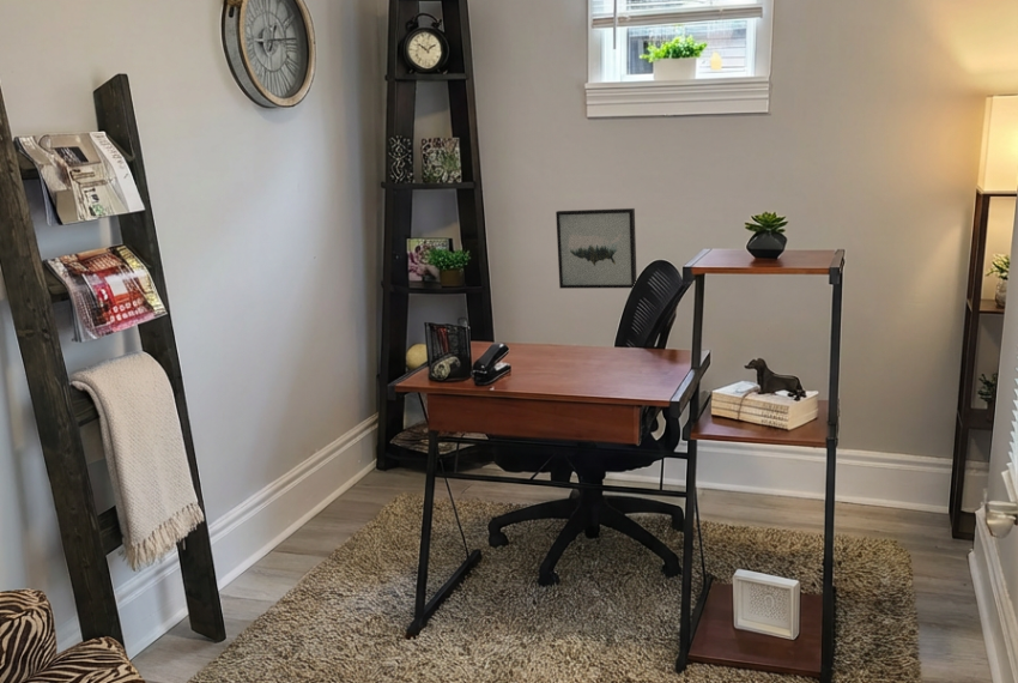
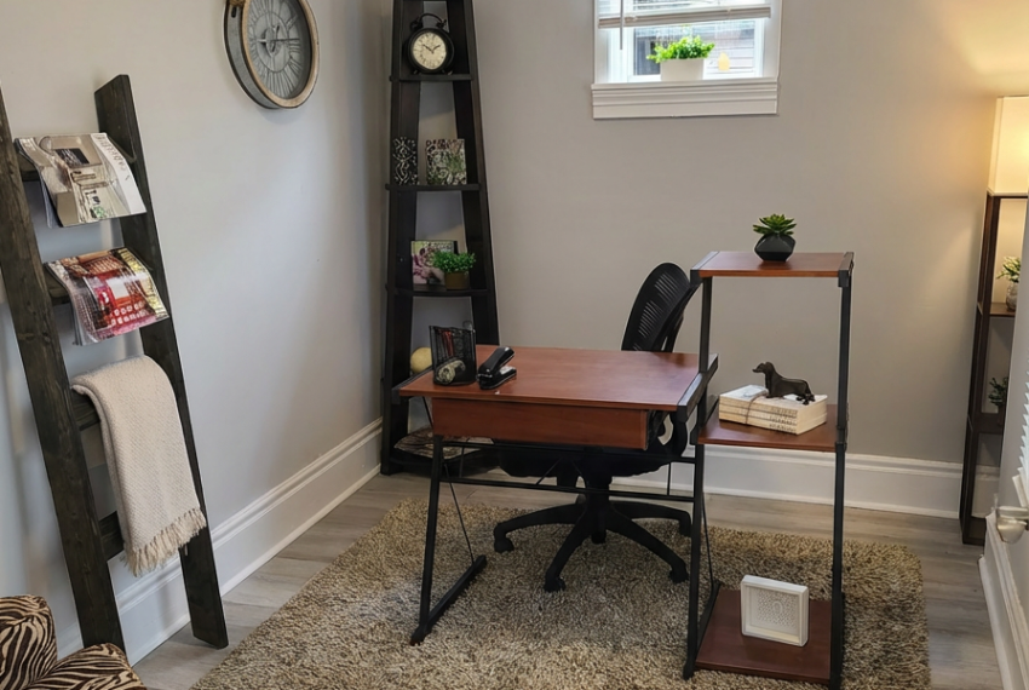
- wall art [555,207,638,290]
